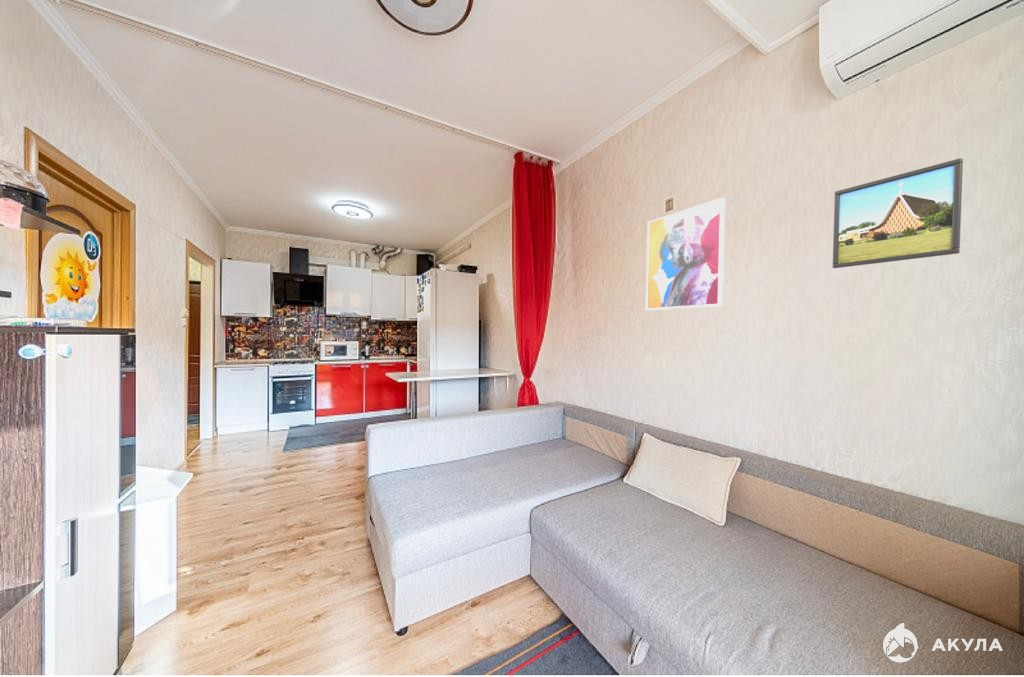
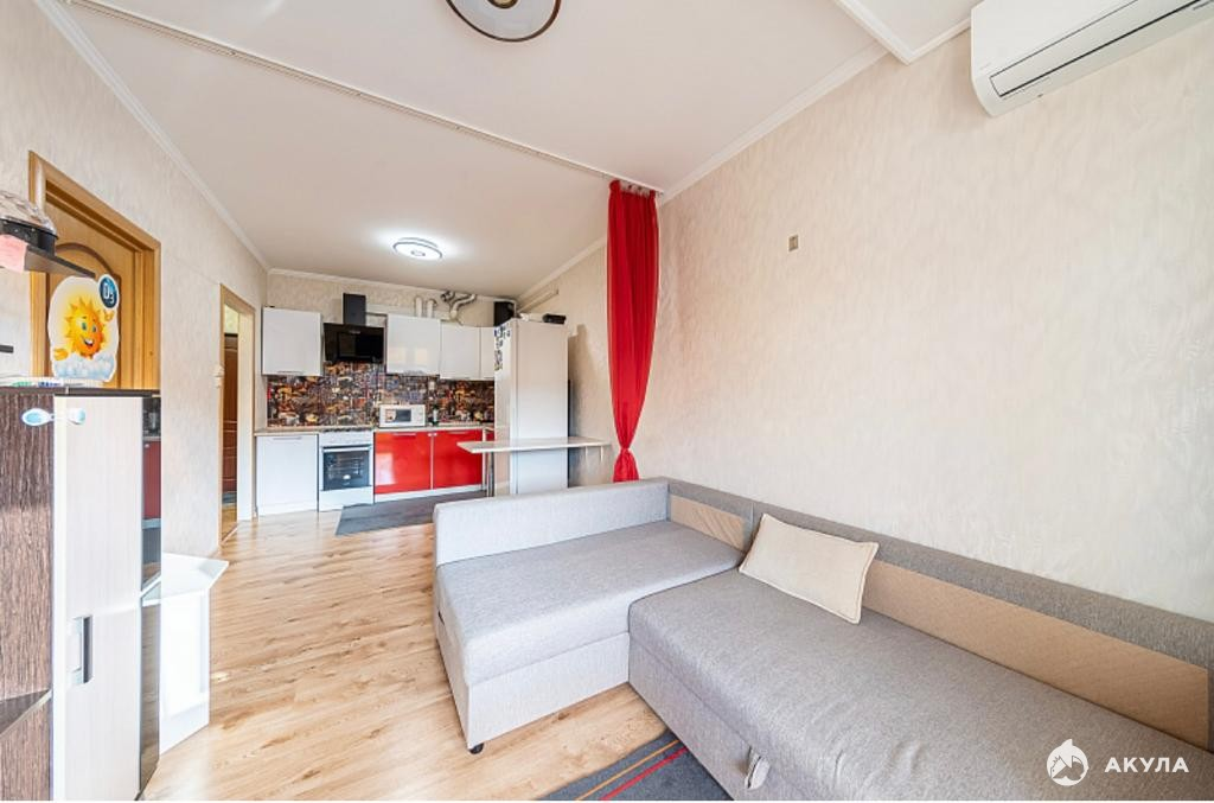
- wall art [644,196,726,311]
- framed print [831,157,964,269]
